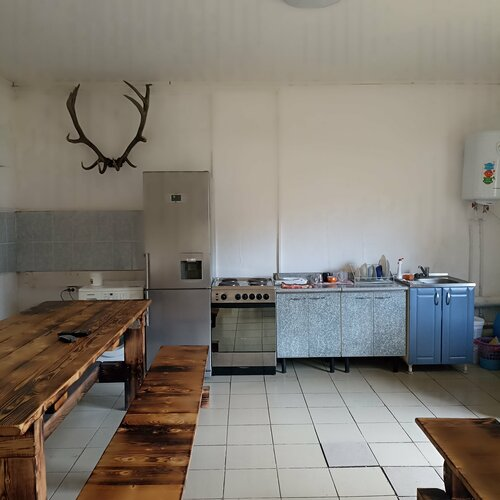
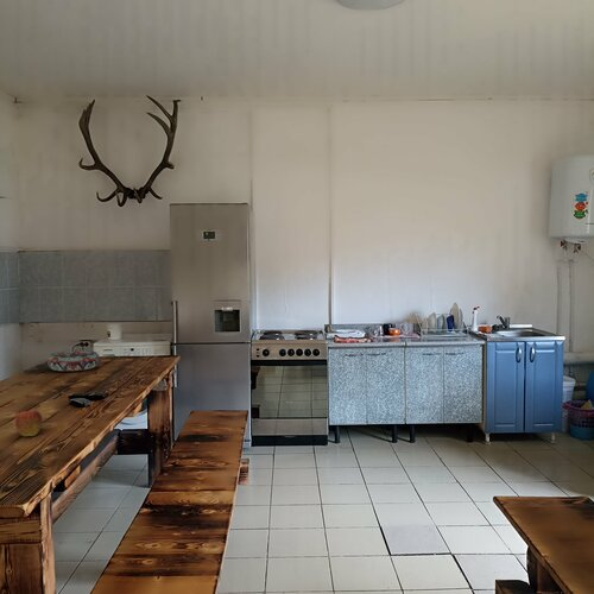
+ apple [14,407,43,437]
+ decorative bowl [46,349,101,372]
